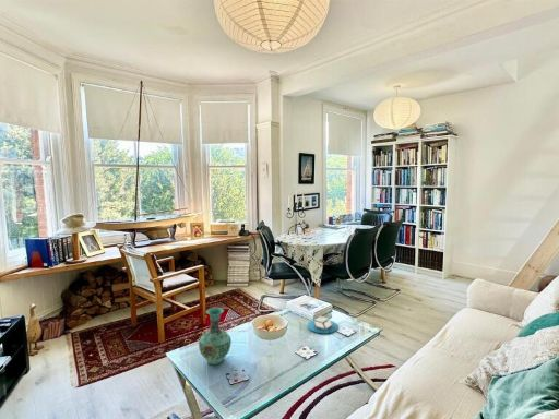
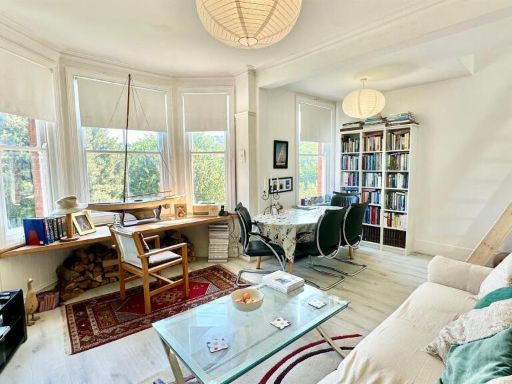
- vase [198,307,233,366]
- candle [307,315,338,335]
